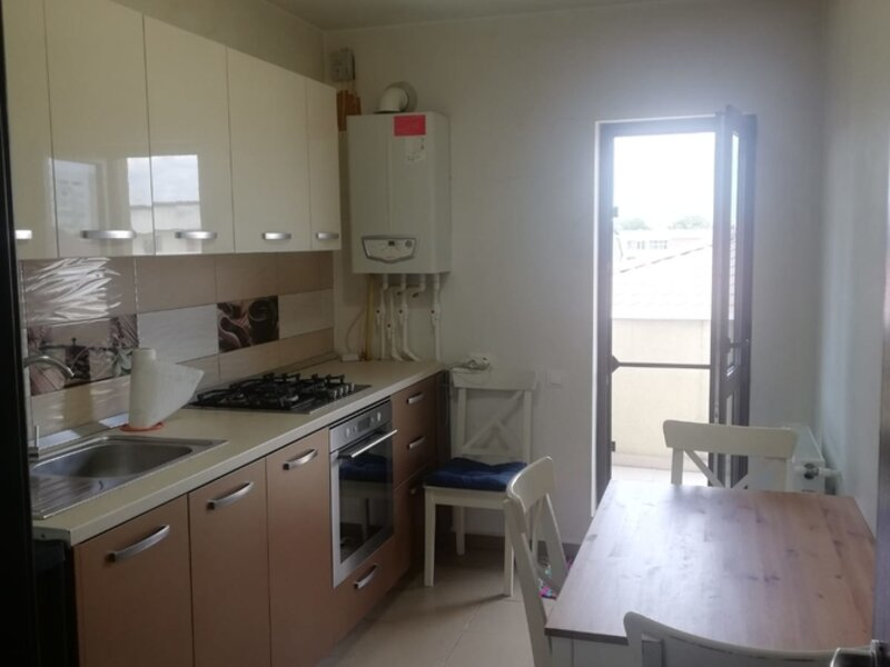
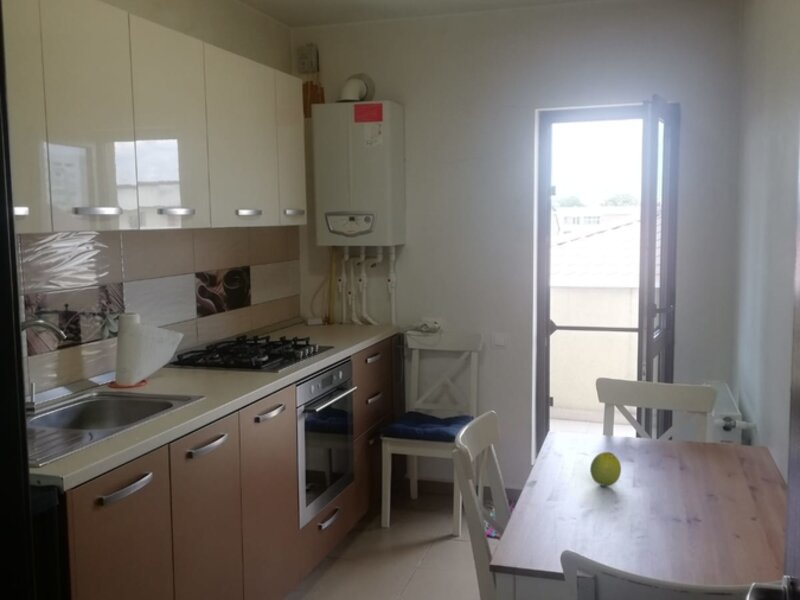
+ fruit [589,451,622,487]
